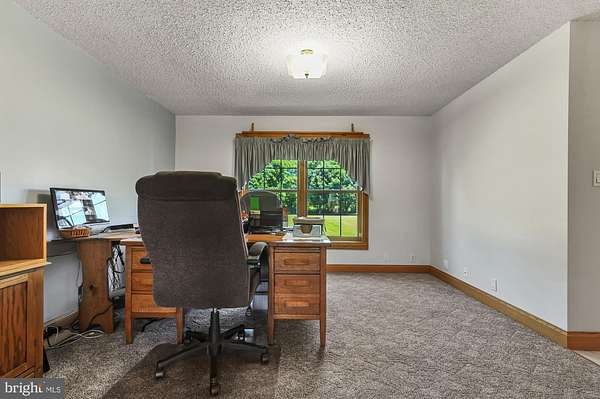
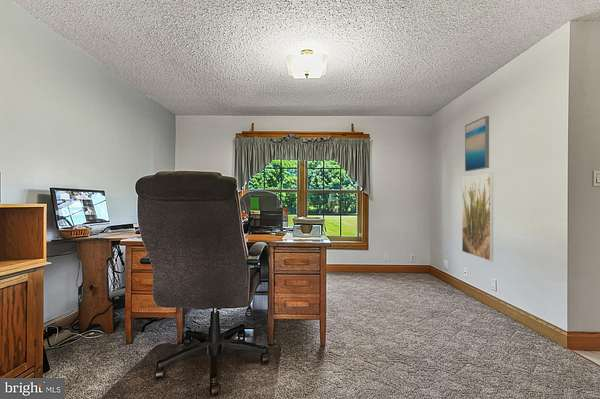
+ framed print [461,172,494,262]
+ wall art [464,115,490,172]
